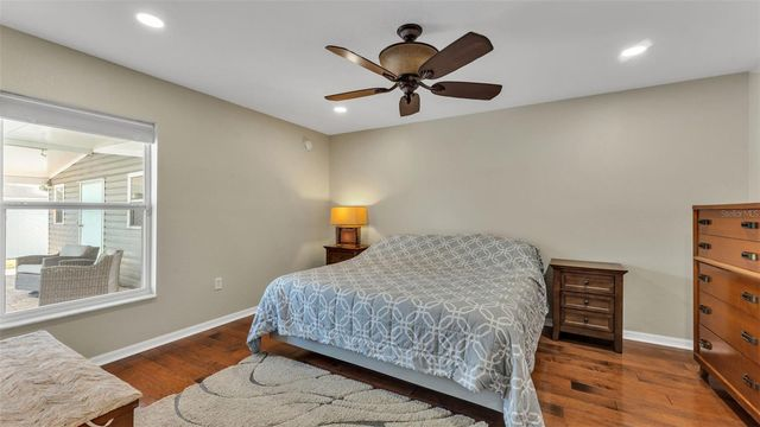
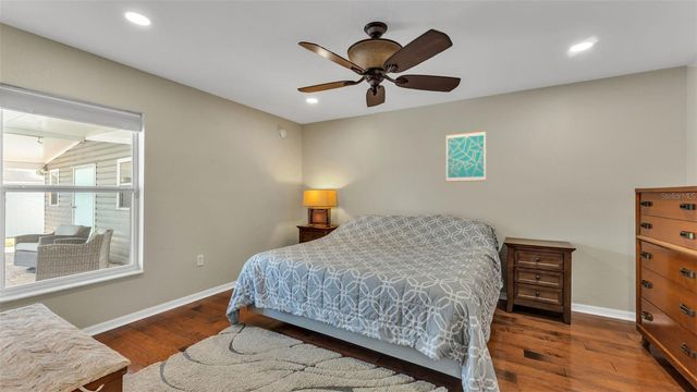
+ wall art [445,130,487,183]
